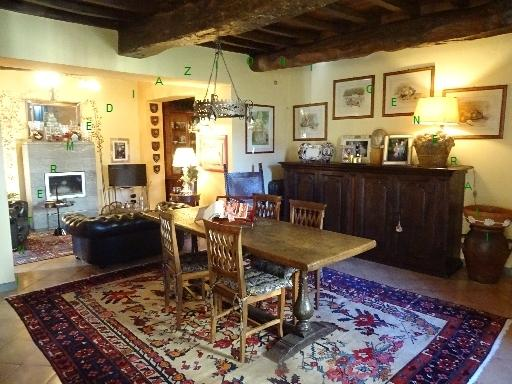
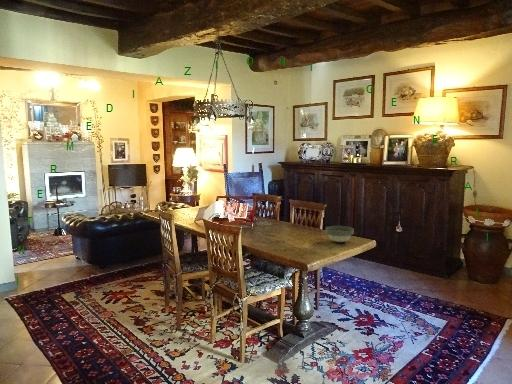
+ bowl [325,225,355,243]
